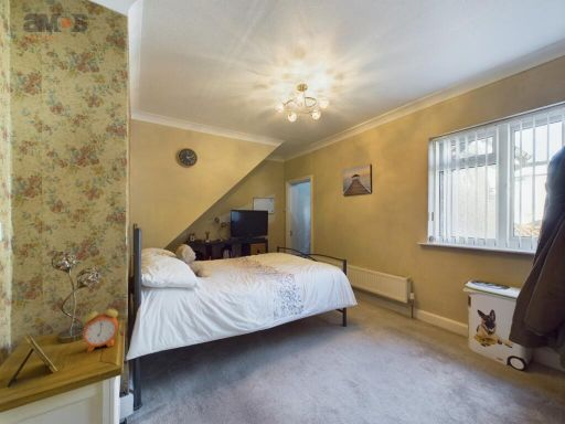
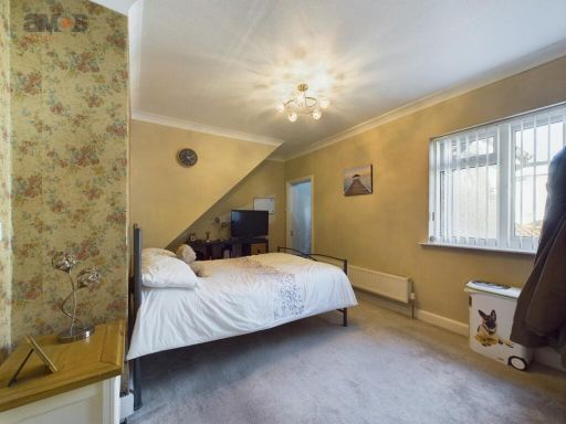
- alarm clock [82,303,119,353]
